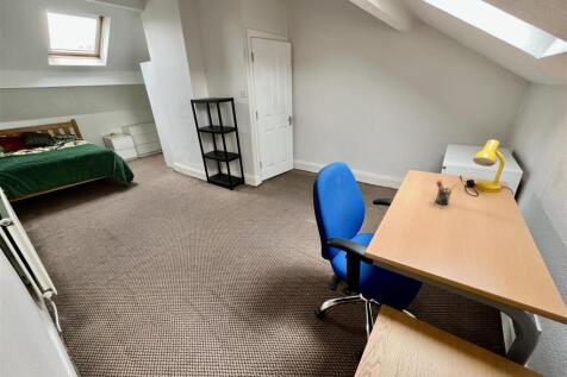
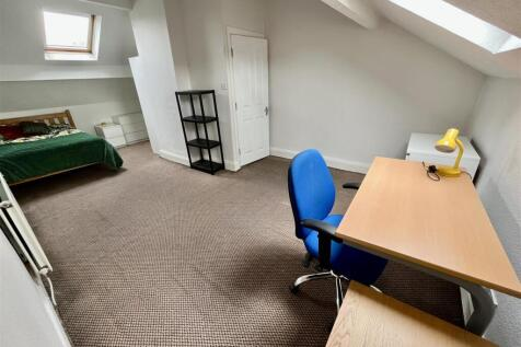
- pen holder [435,180,457,206]
